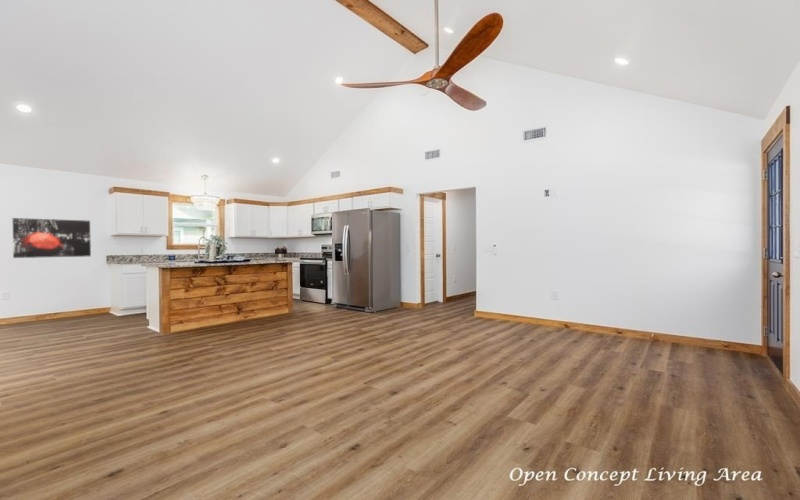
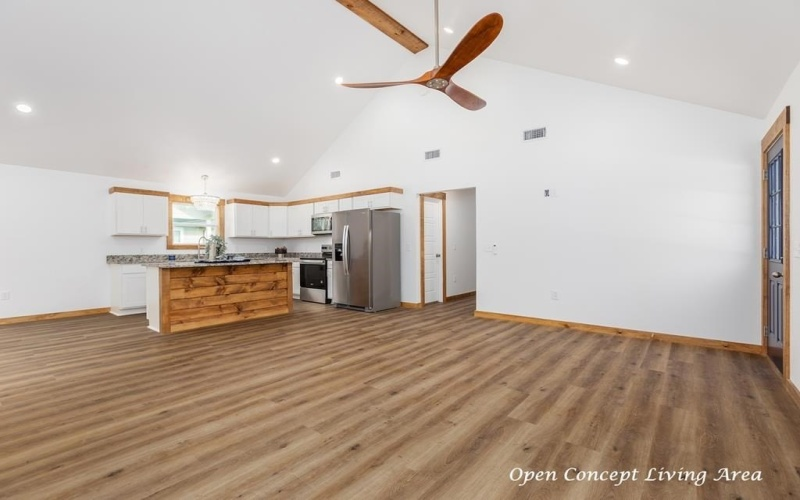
- wall art [12,217,92,259]
